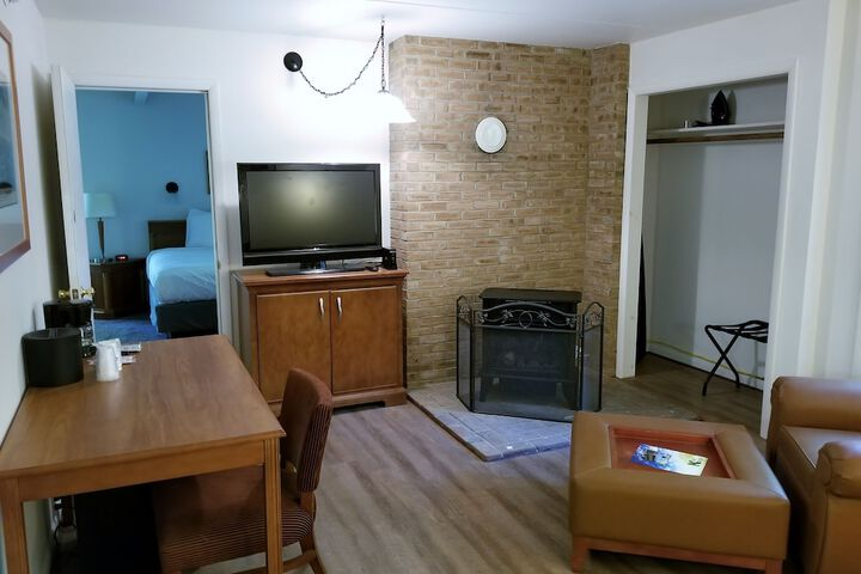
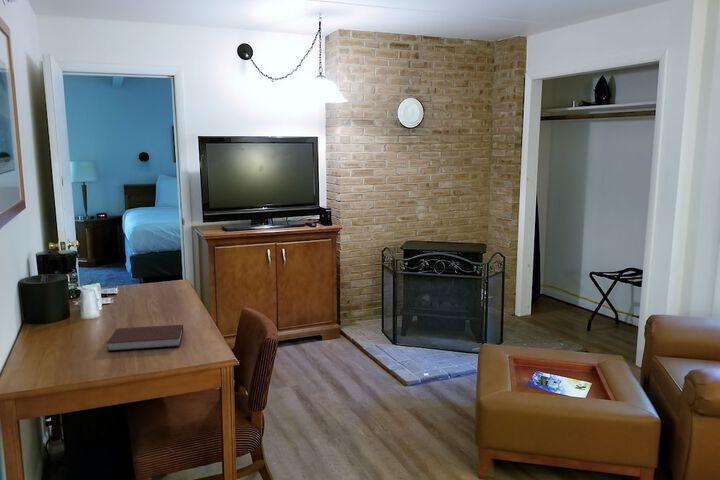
+ notebook [106,324,184,352]
